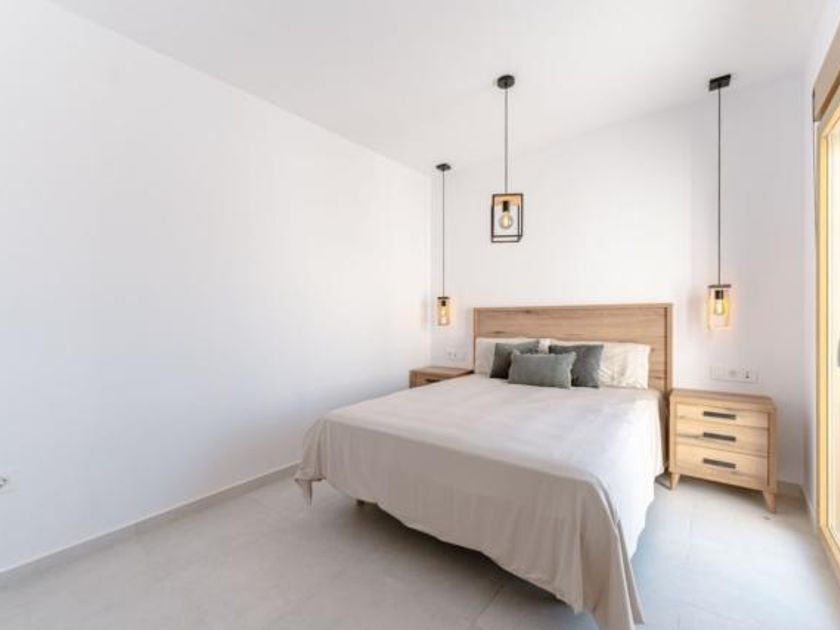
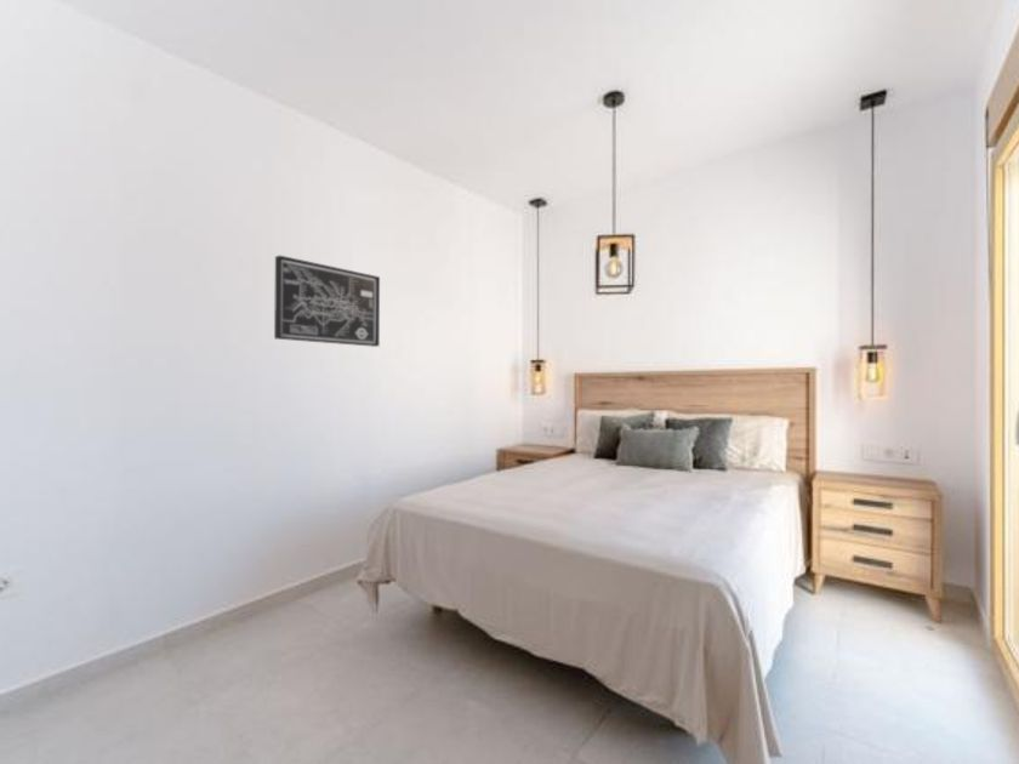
+ wall art [273,255,381,348]
